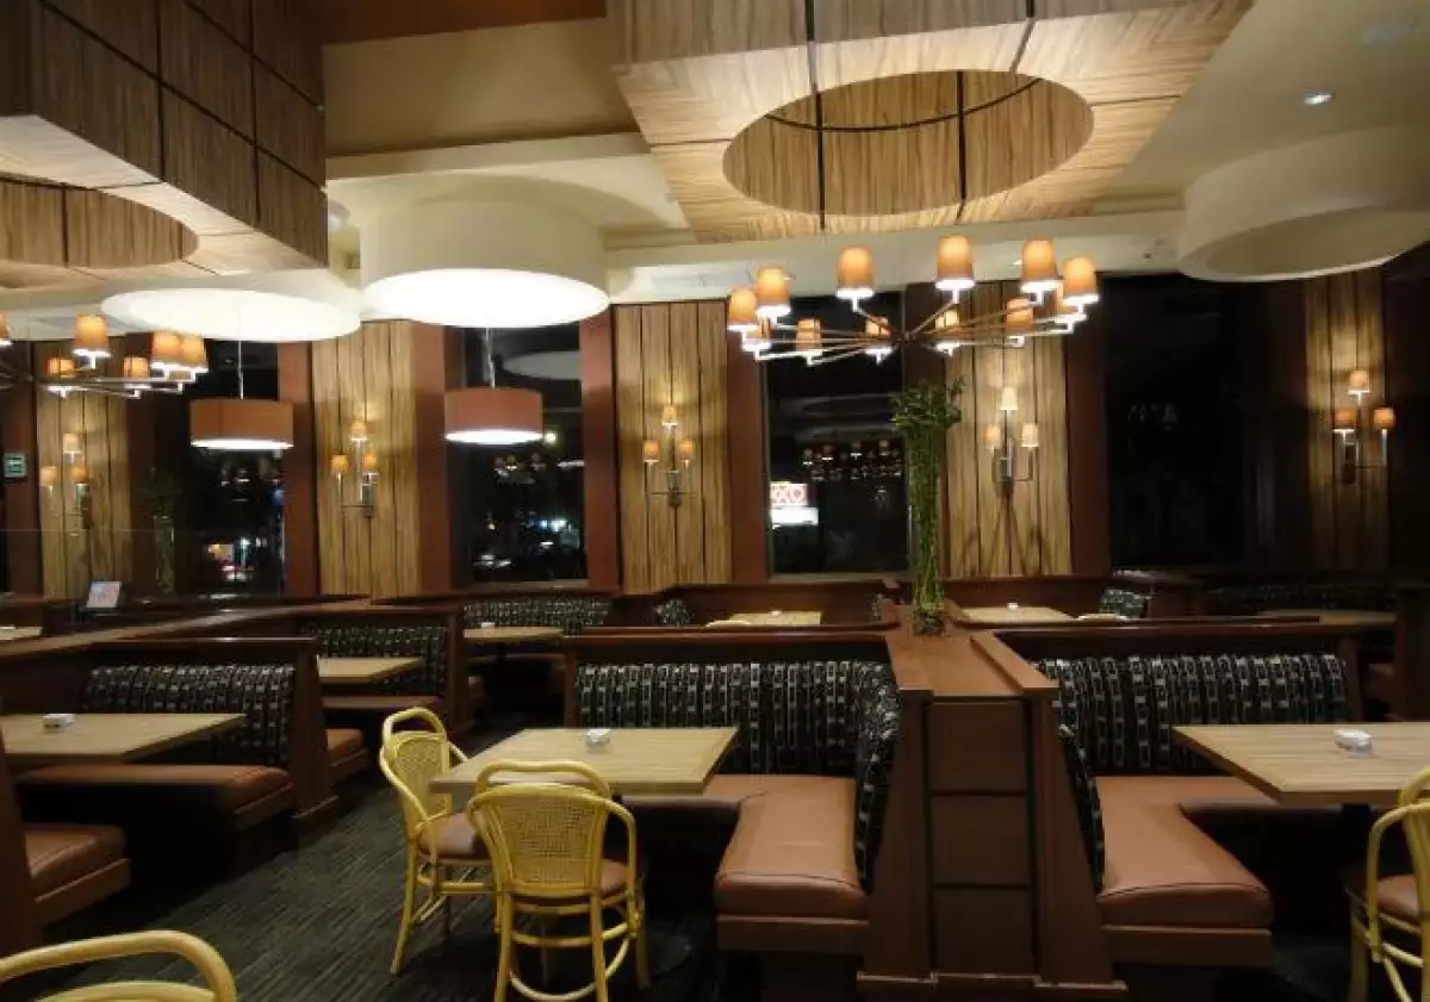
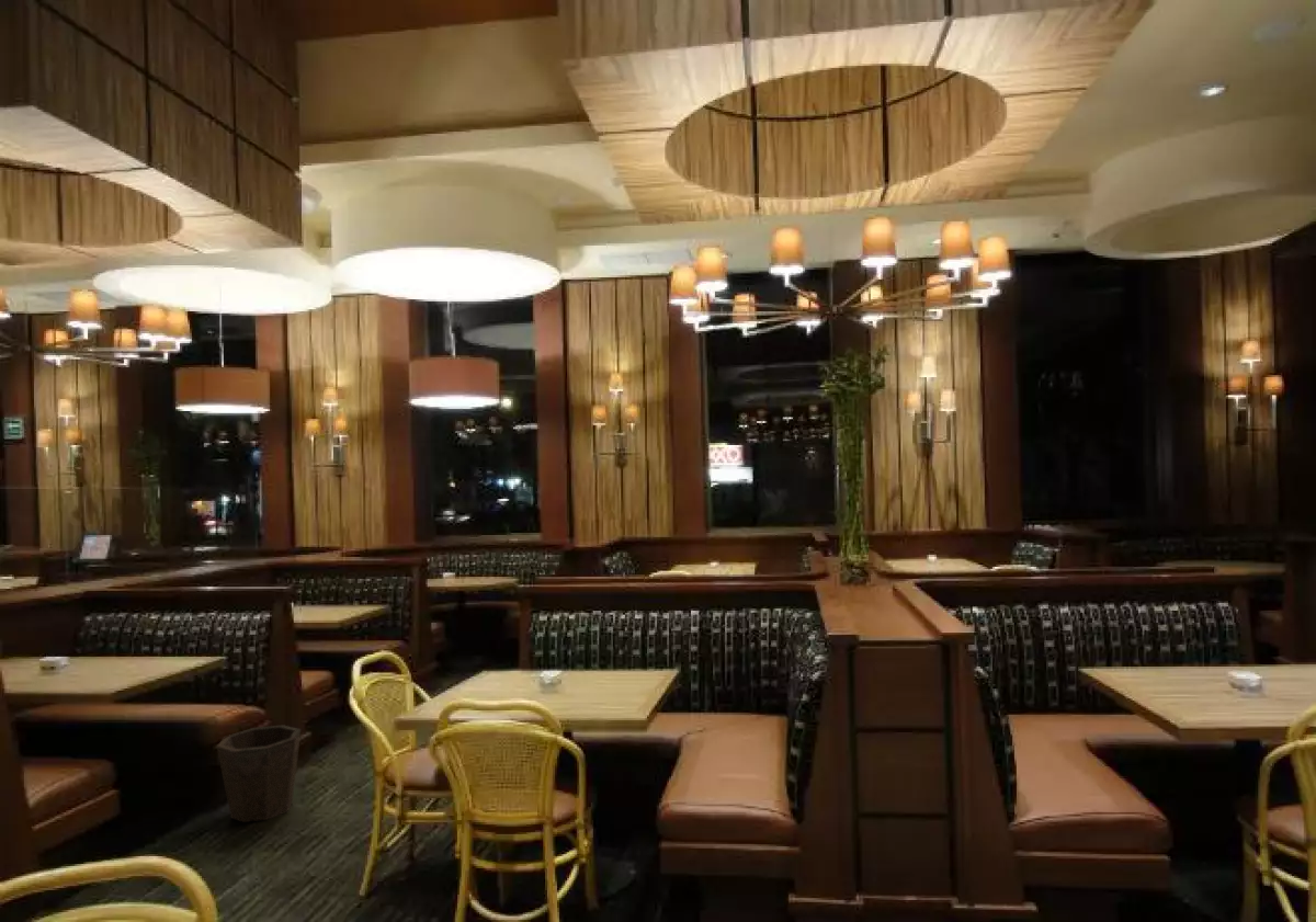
+ waste bin [216,724,302,823]
